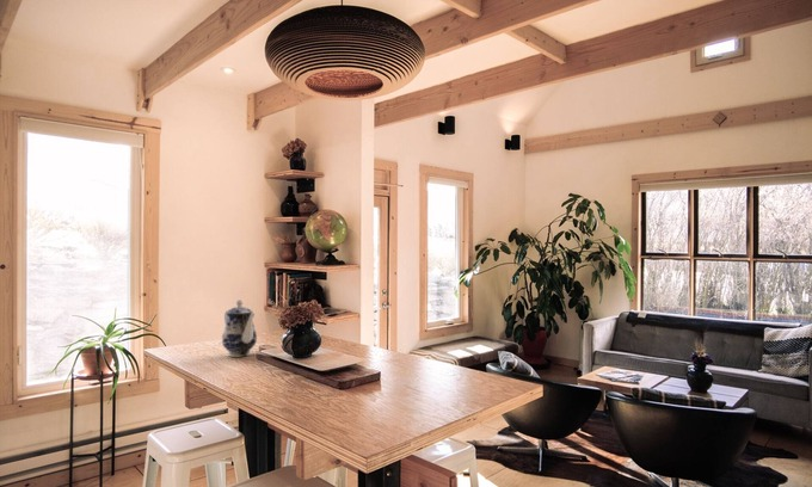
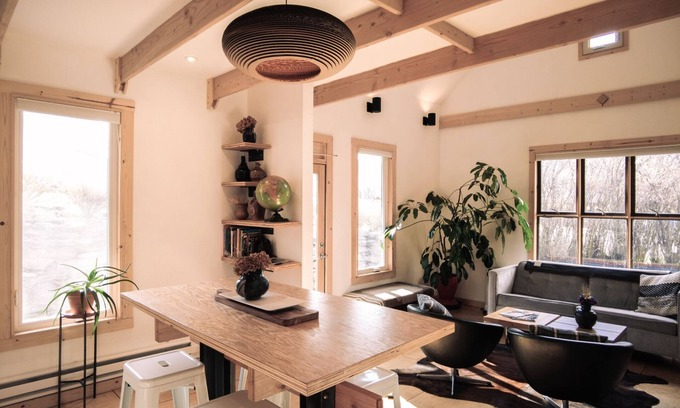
- teapot [221,298,258,358]
